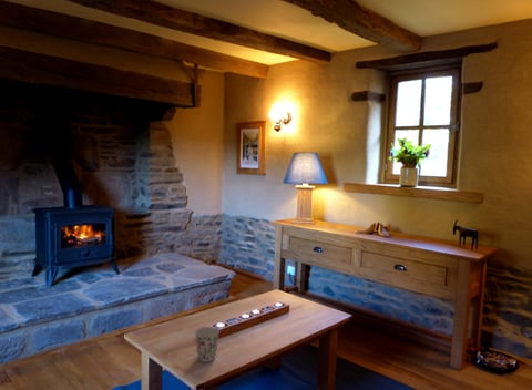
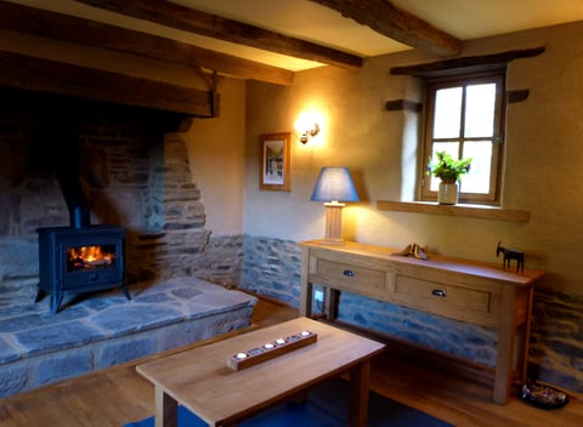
- cup [194,326,221,363]
